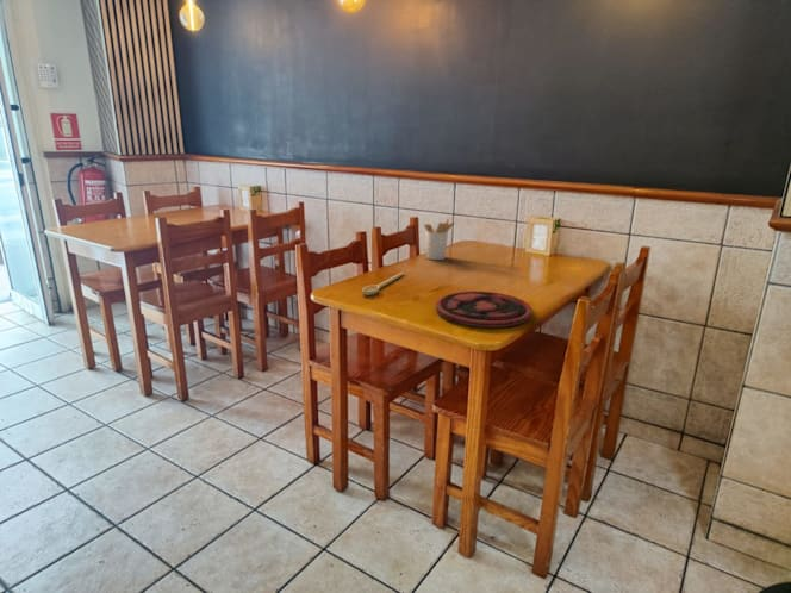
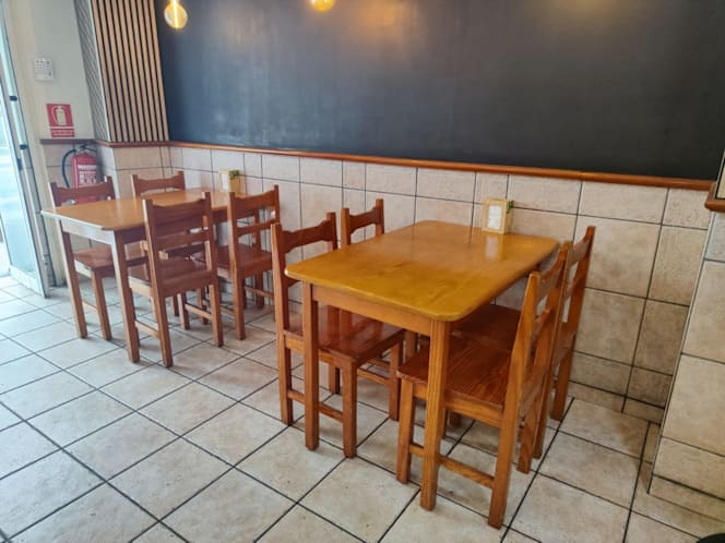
- spoon [361,270,405,296]
- utensil holder [423,216,456,261]
- plate [435,291,534,329]
